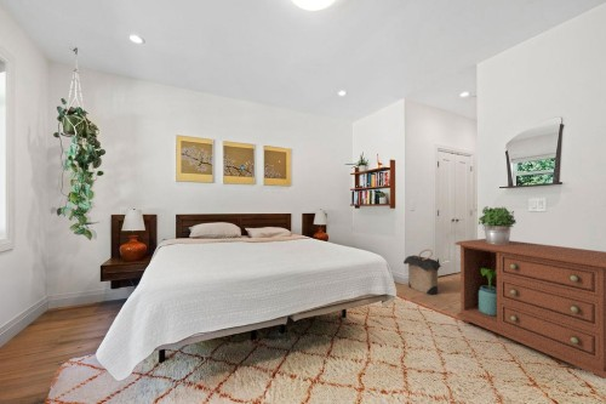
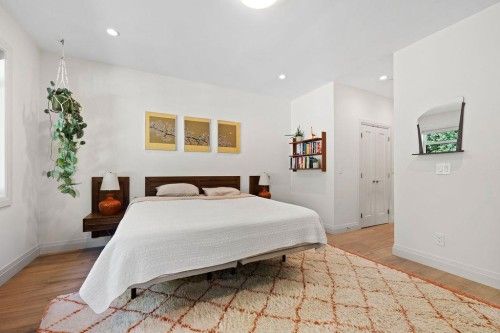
- potted plant [478,205,518,245]
- laundry hamper [402,247,442,296]
- dresser [453,238,606,380]
